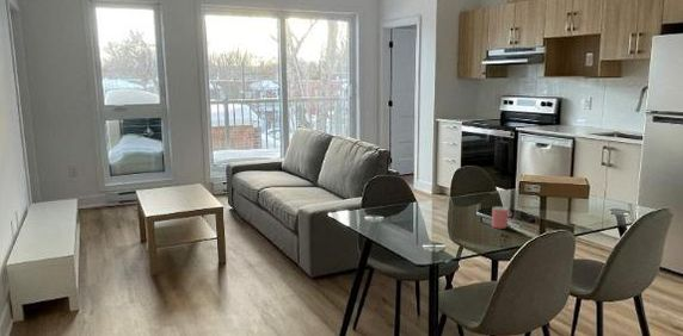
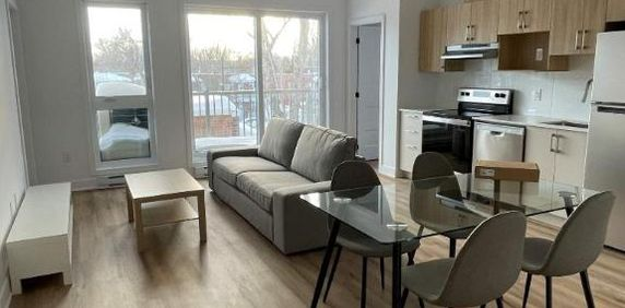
- cup [491,206,513,230]
